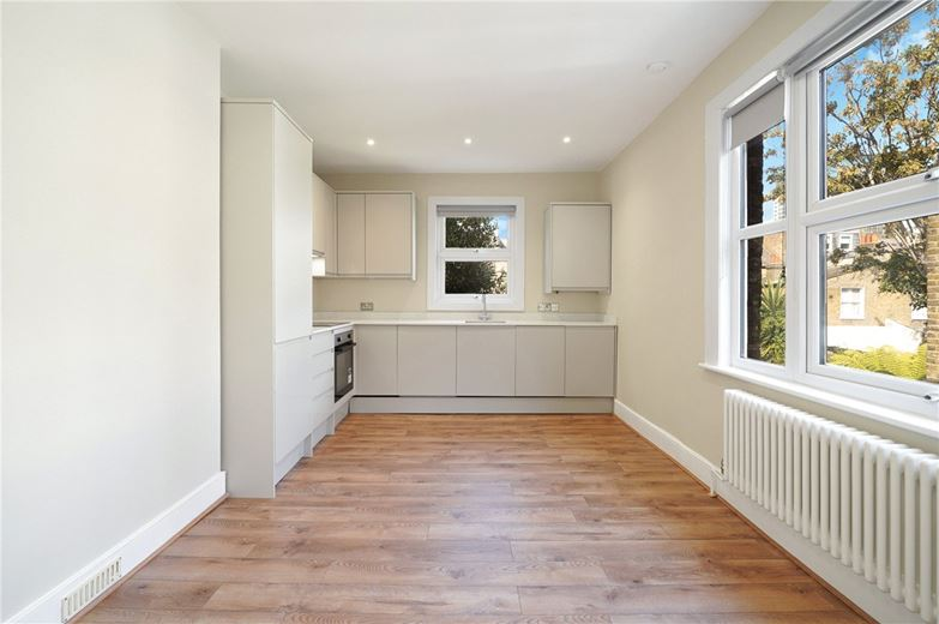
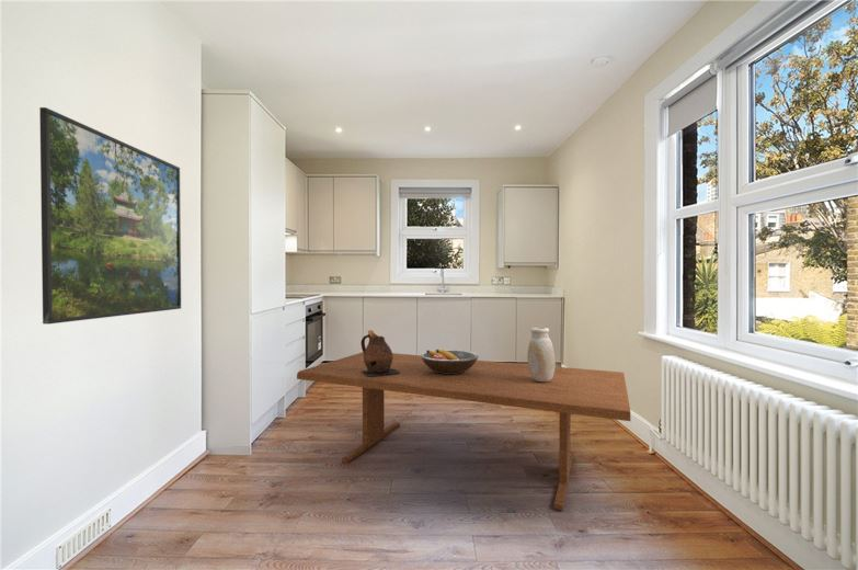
+ table [296,352,631,512]
+ vase [526,327,557,381]
+ fruit bowl [420,349,480,374]
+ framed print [38,106,182,326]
+ ceramic pitcher [359,329,400,376]
